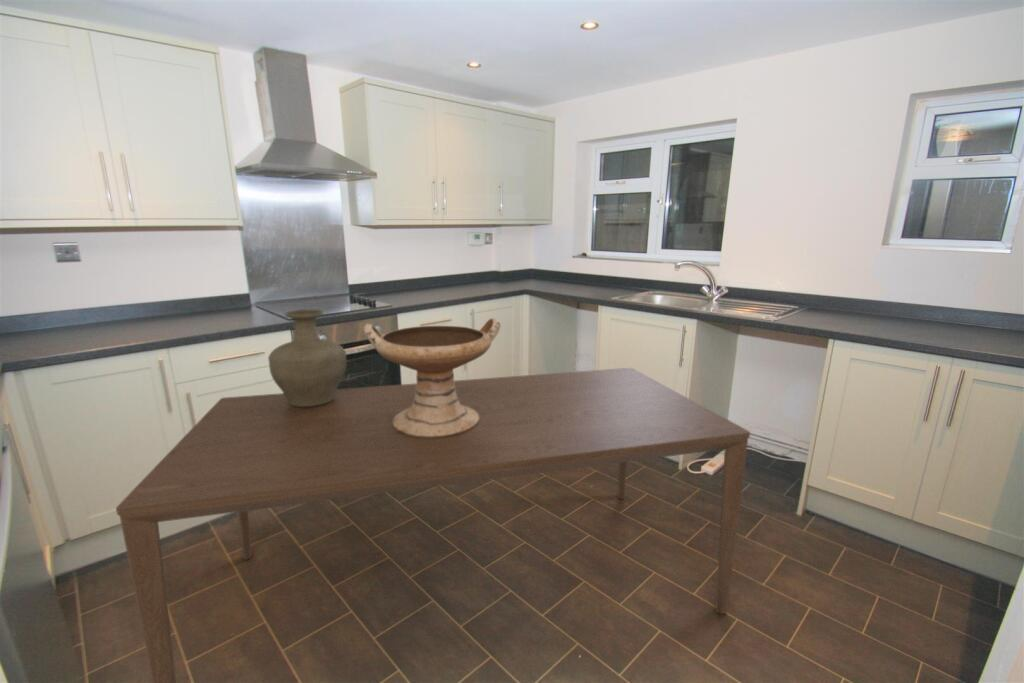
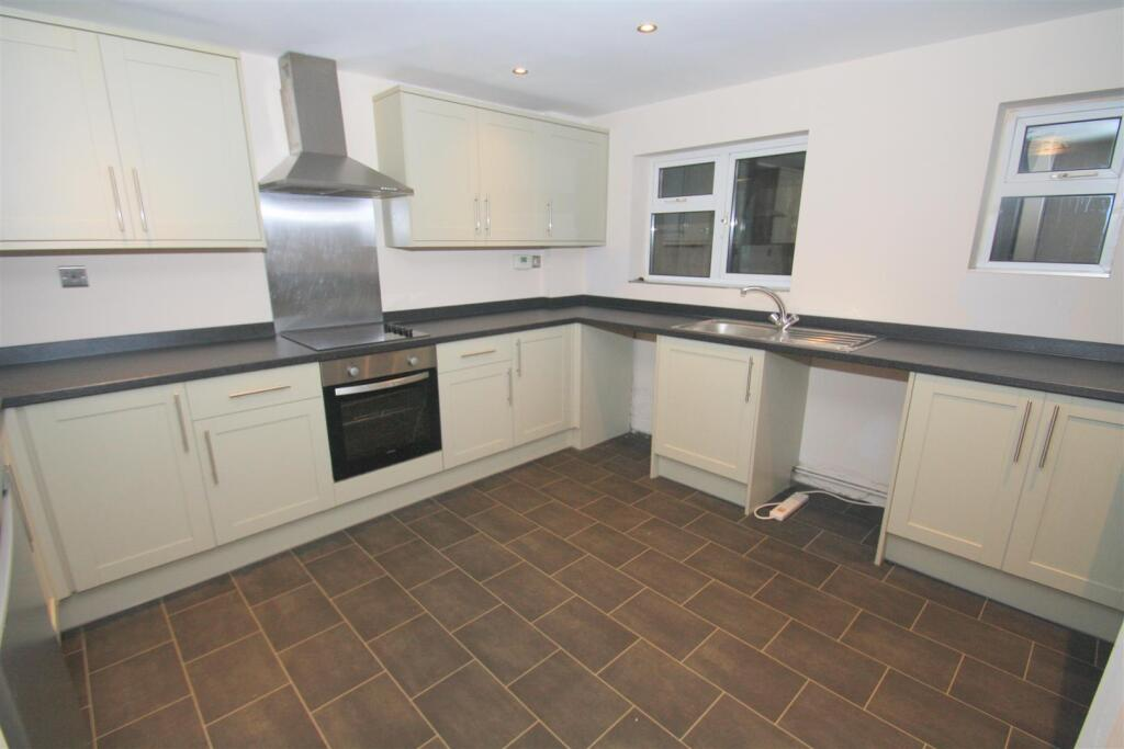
- decorative bowl [362,317,502,437]
- dining table [115,367,751,683]
- vase [267,308,348,406]
